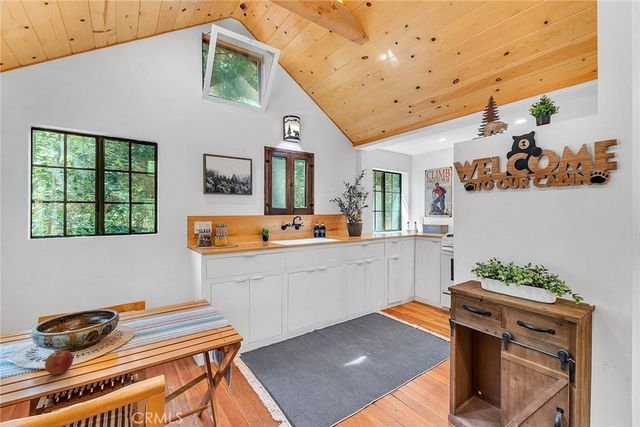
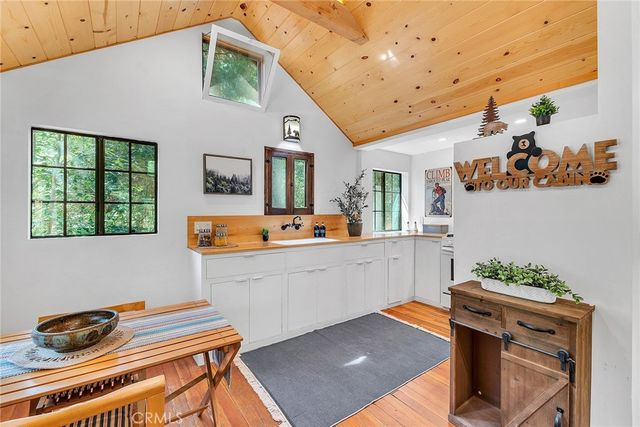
- apple [44,349,74,376]
